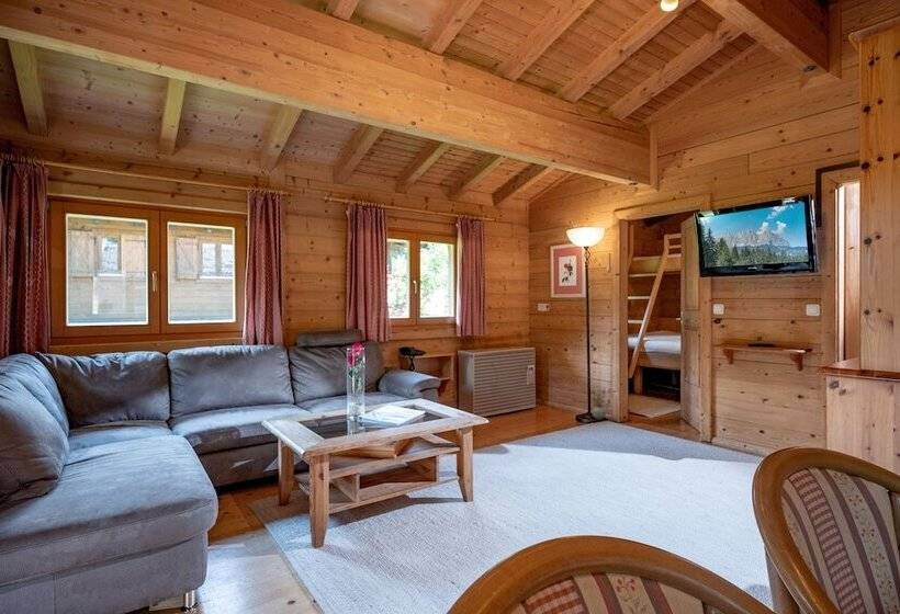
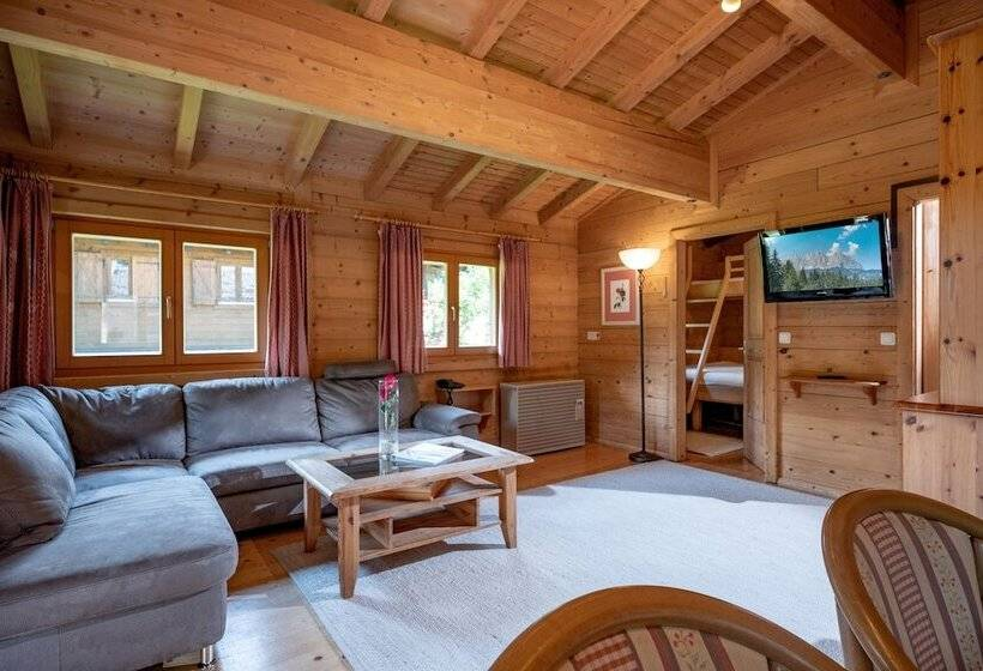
- potted plant [590,389,611,421]
